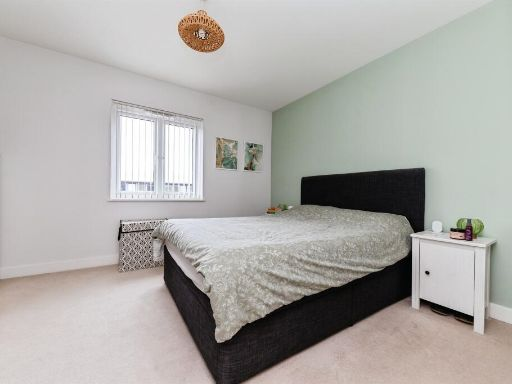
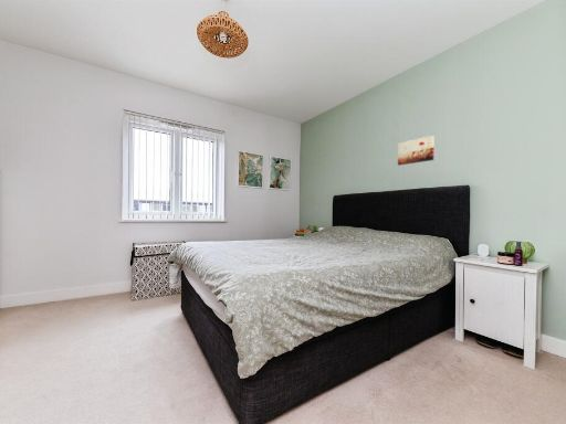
+ wall art [397,135,436,167]
